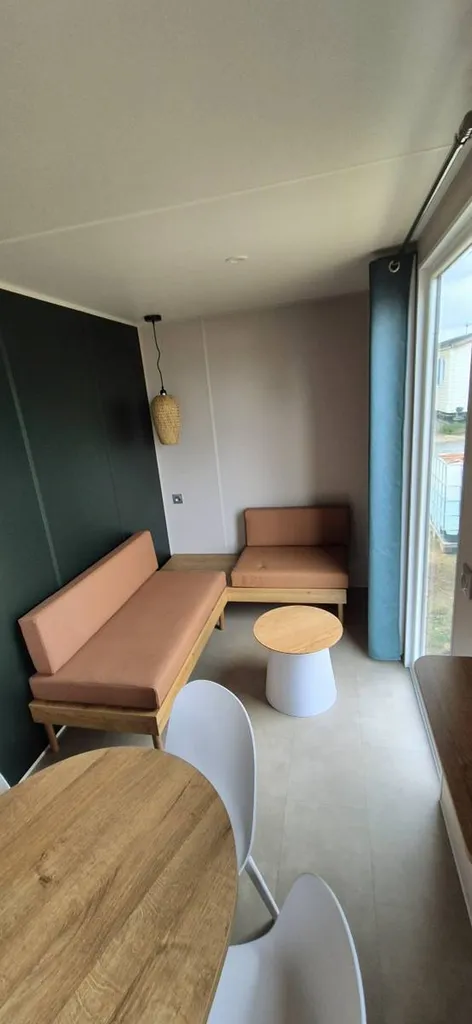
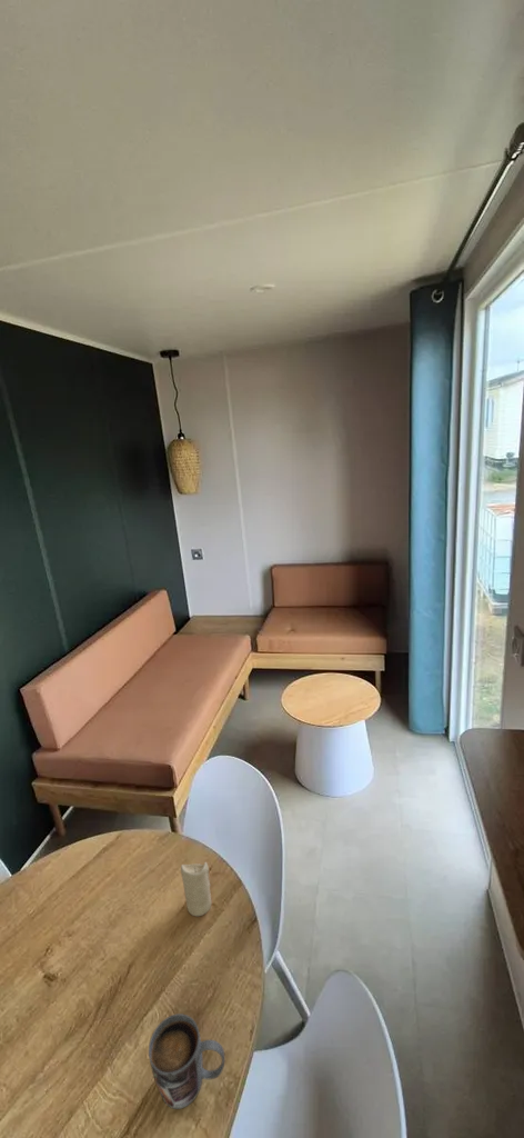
+ mug [148,1012,225,1110]
+ candle [180,861,212,917]
